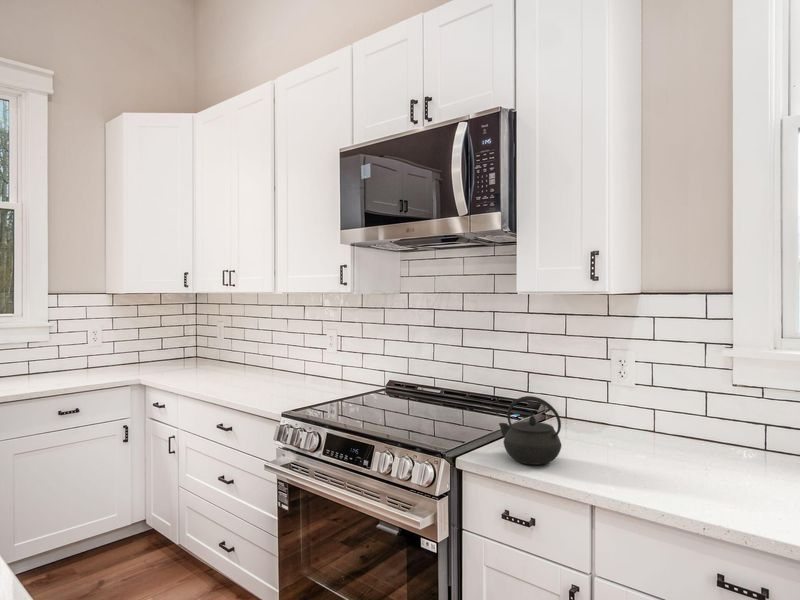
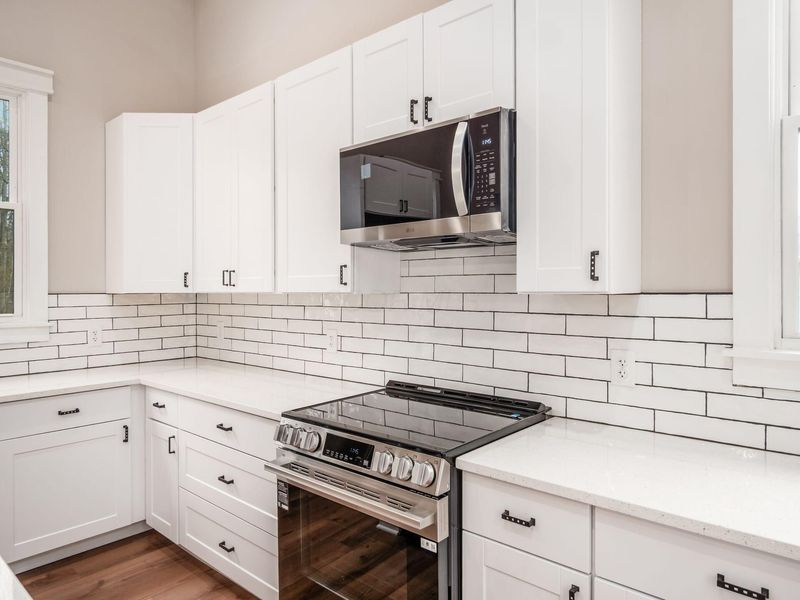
- kettle [498,395,563,466]
